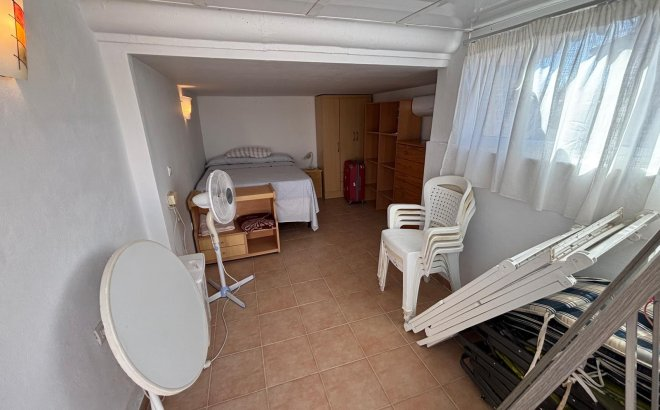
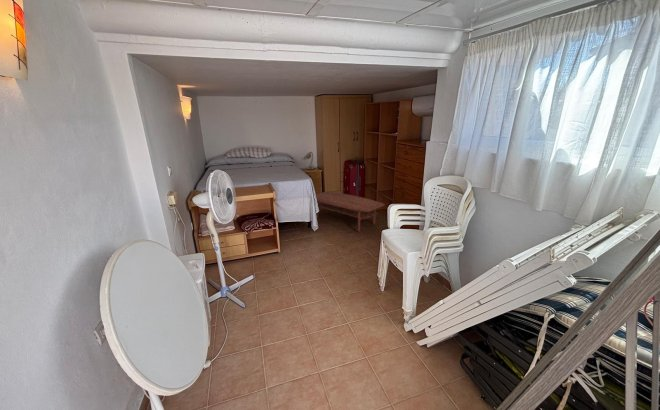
+ coffee table [315,191,386,233]
